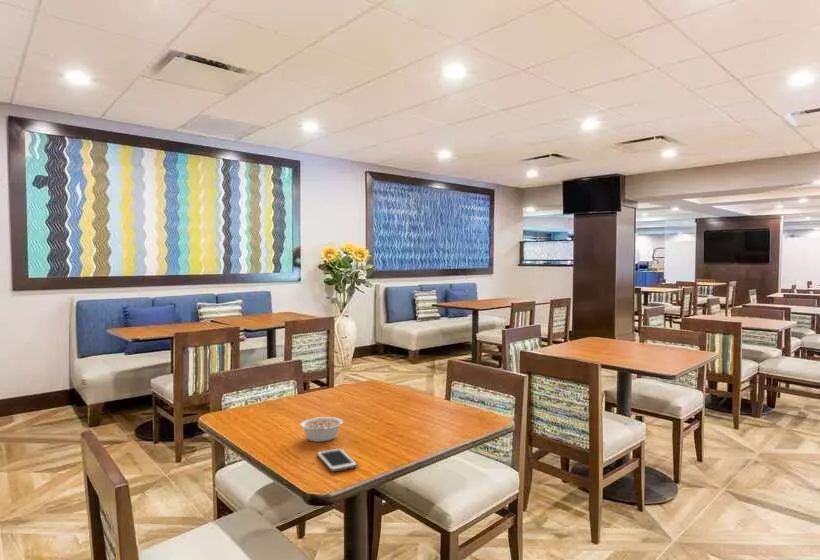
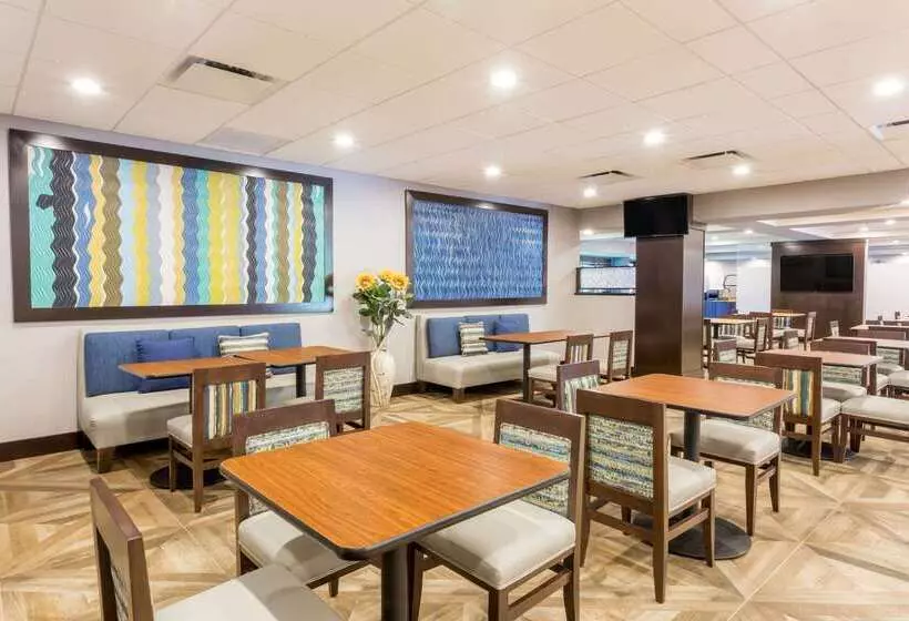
- cell phone [316,447,358,473]
- legume [299,416,348,443]
